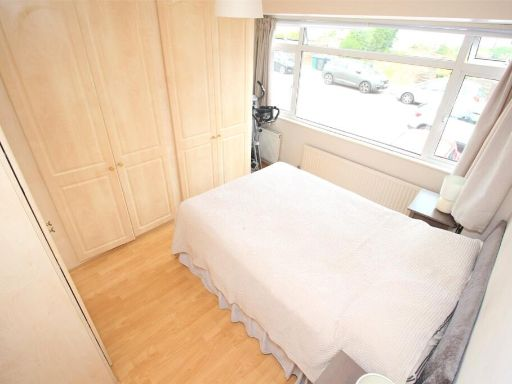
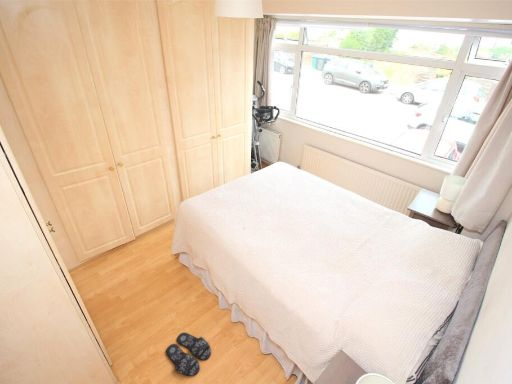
+ slippers [165,331,212,377]
